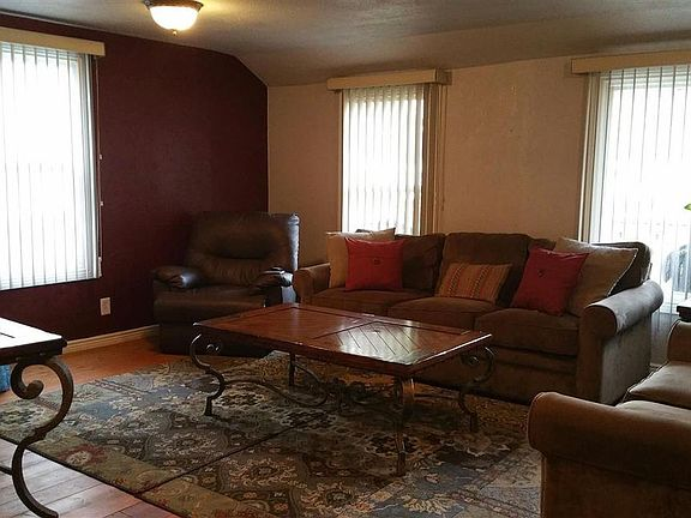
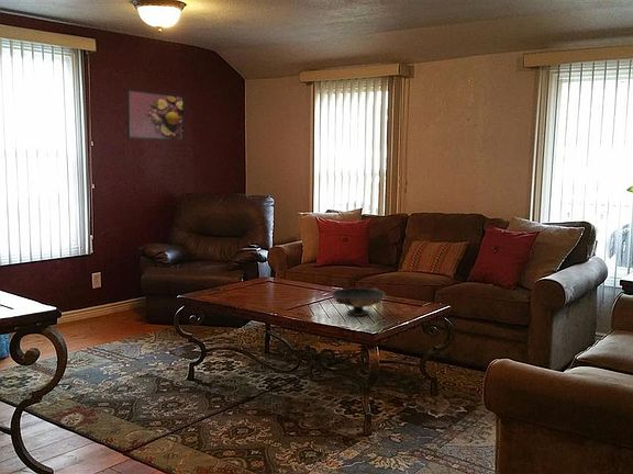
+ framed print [125,88,186,143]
+ decorative bowl [331,286,386,317]
